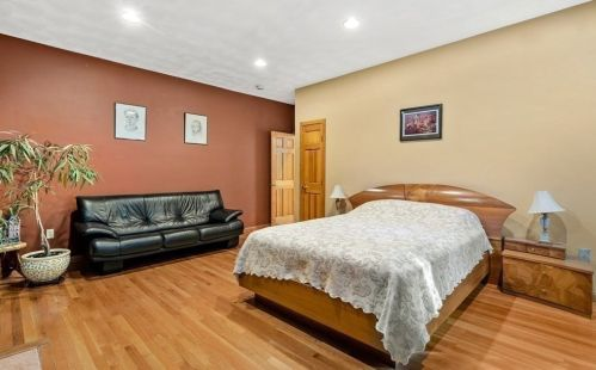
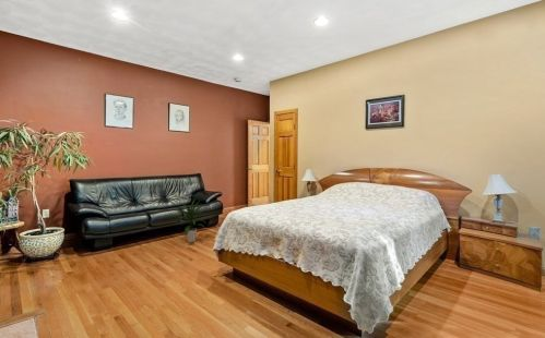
+ indoor plant [177,198,206,243]
